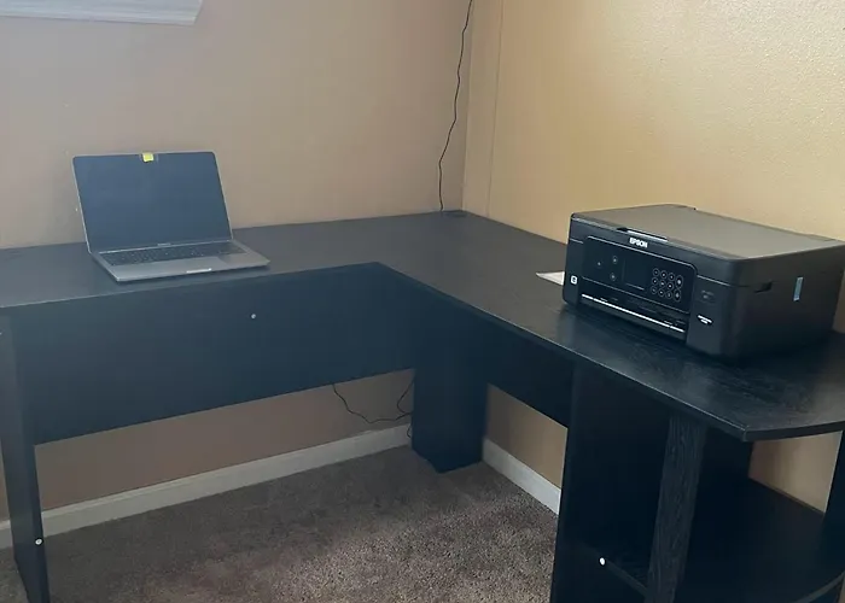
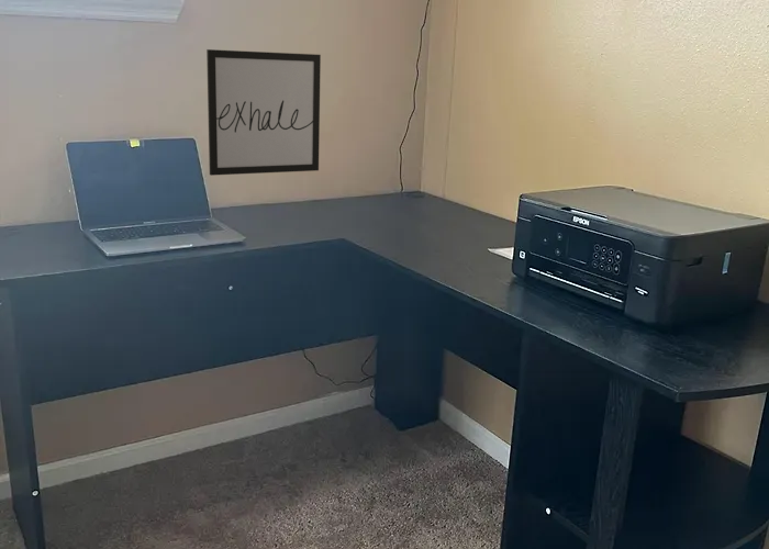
+ wall art [205,48,322,177]
